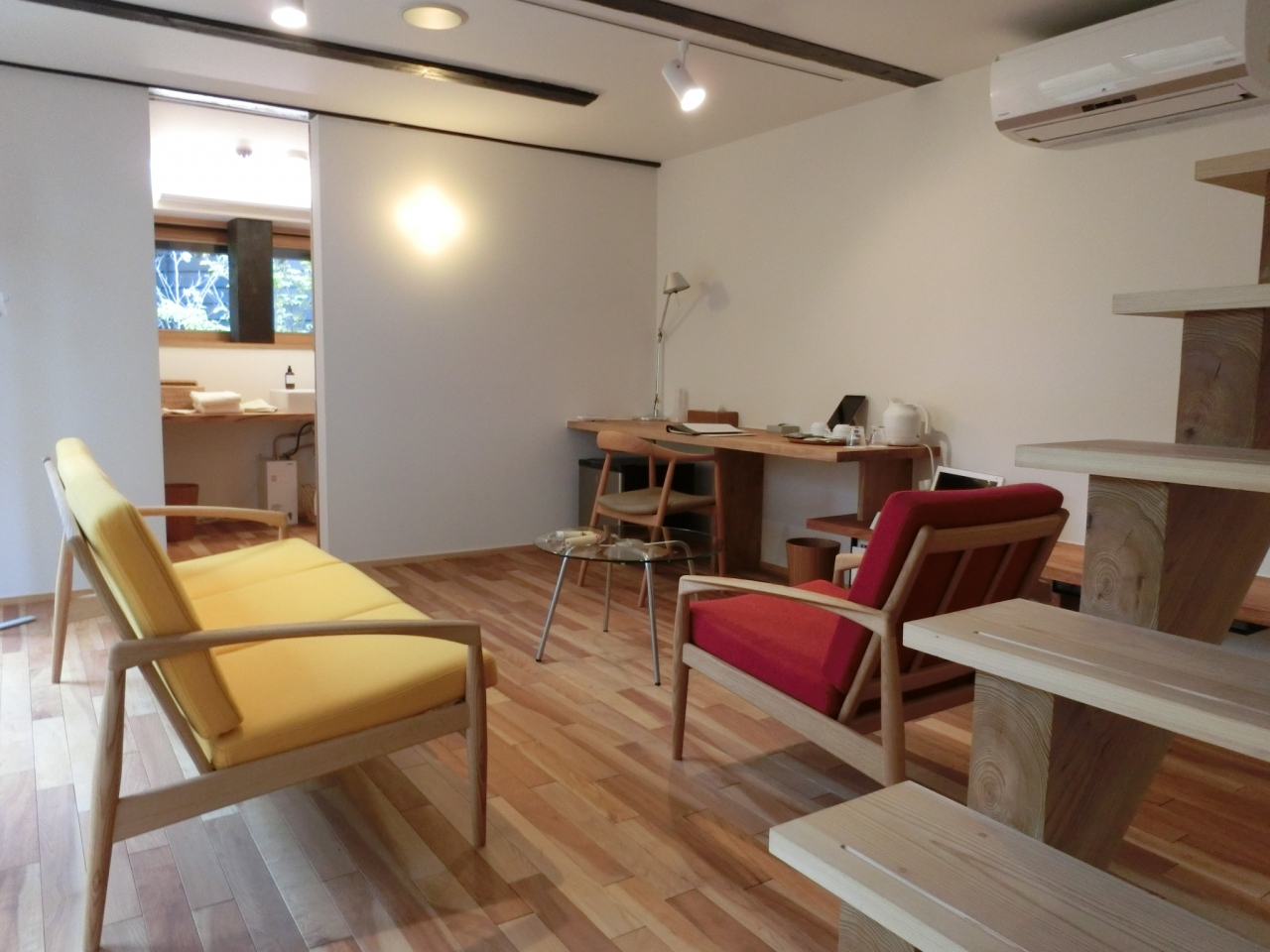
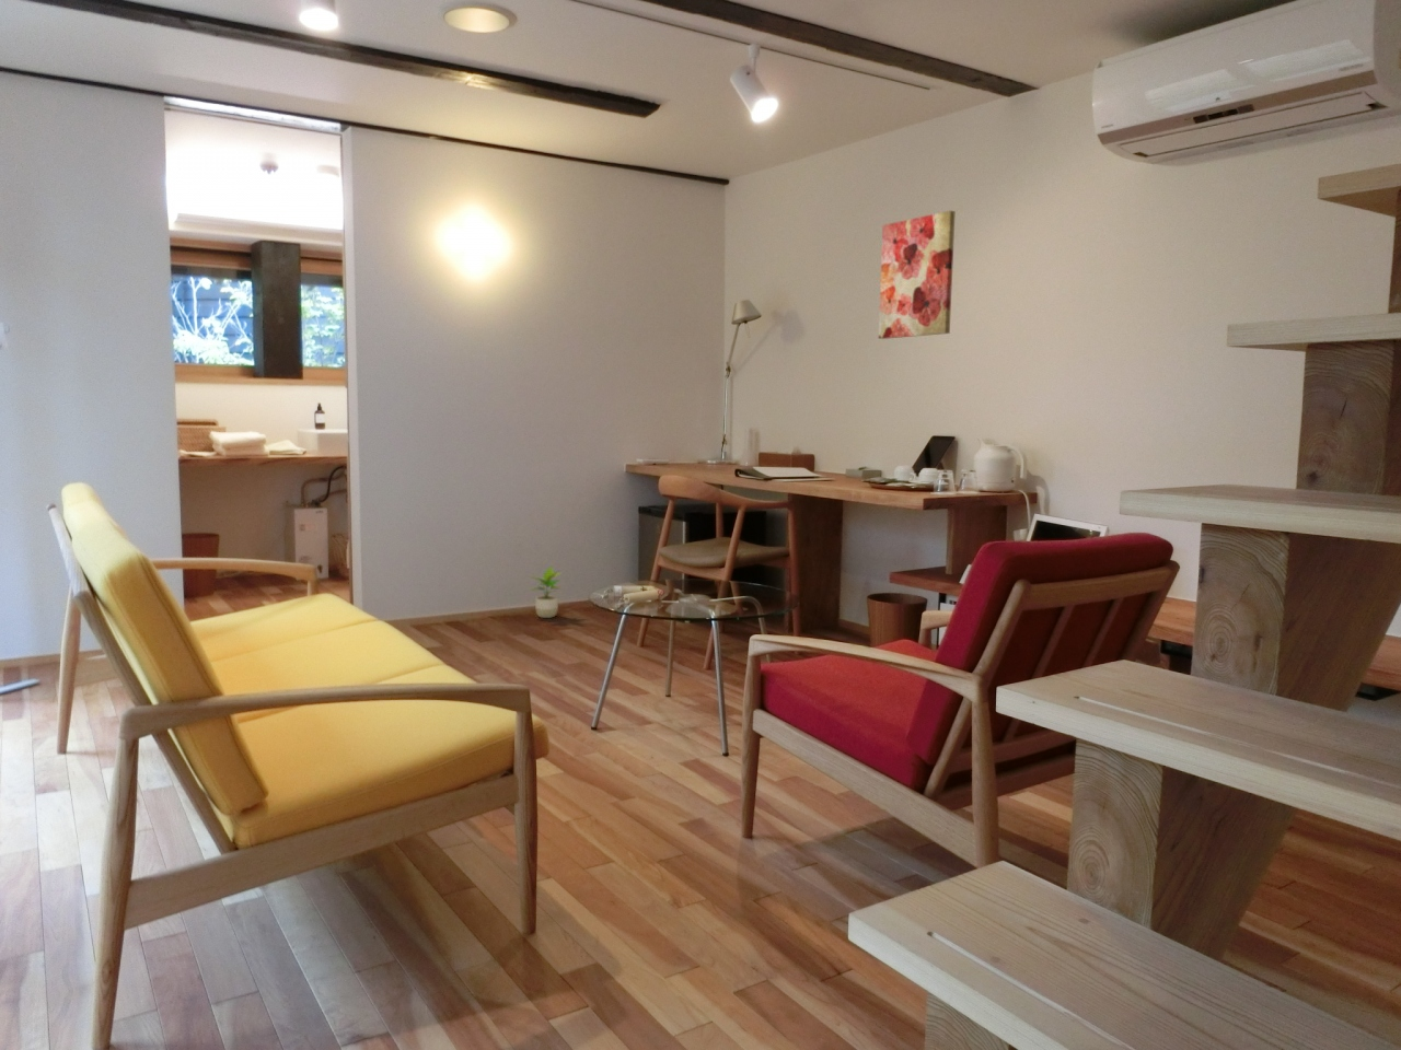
+ potted plant [523,566,565,619]
+ wall art [878,210,956,340]
